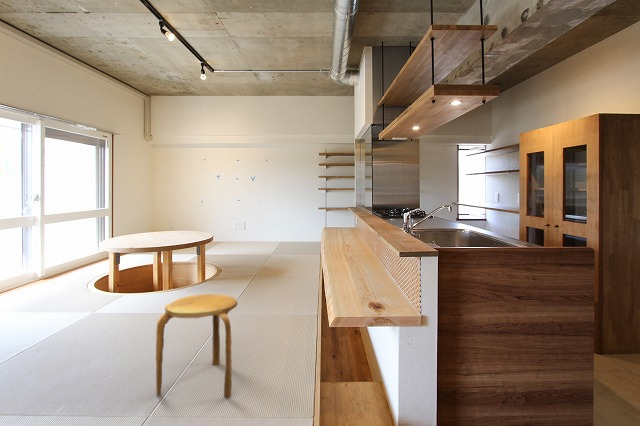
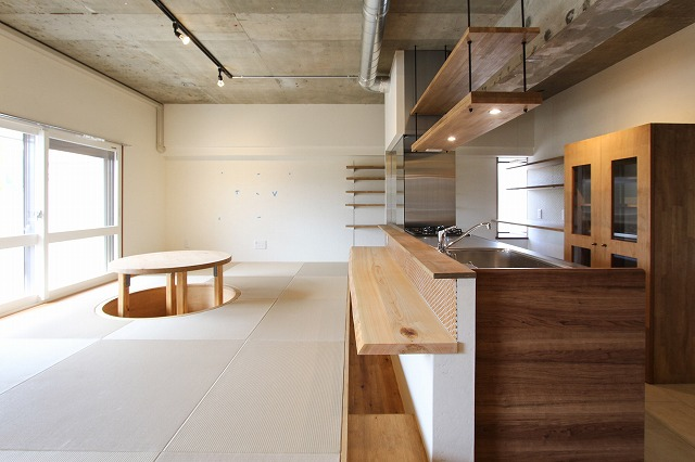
- stool [155,293,239,399]
